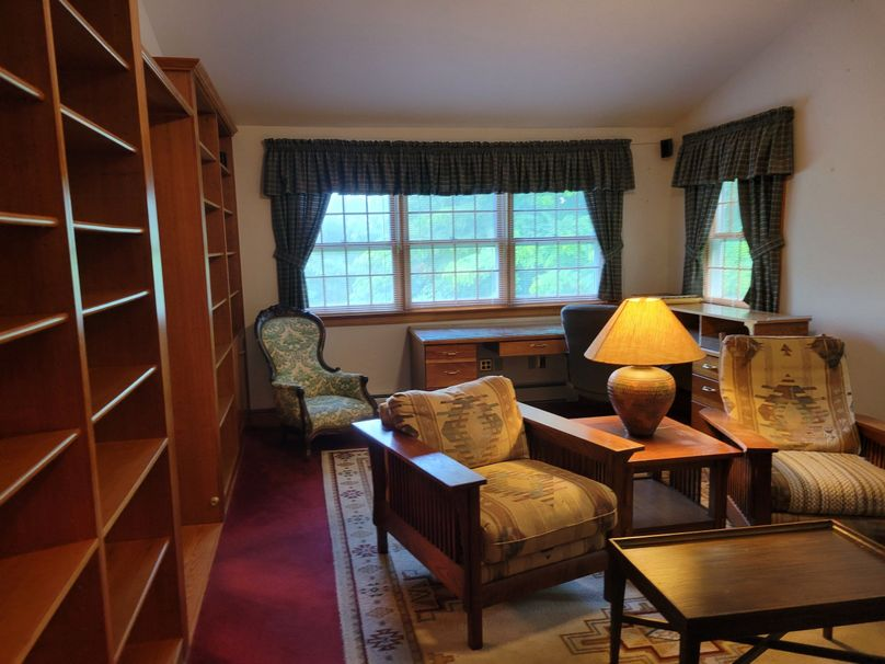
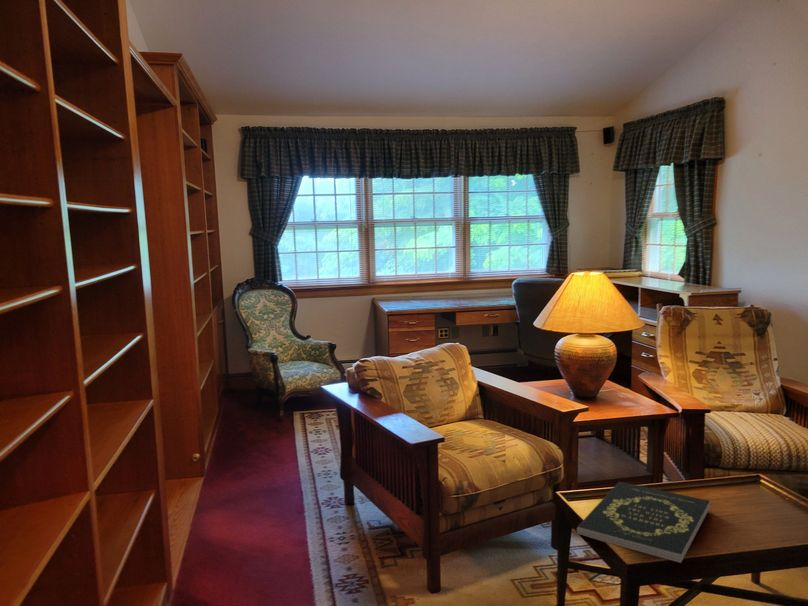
+ book [575,481,711,564]
